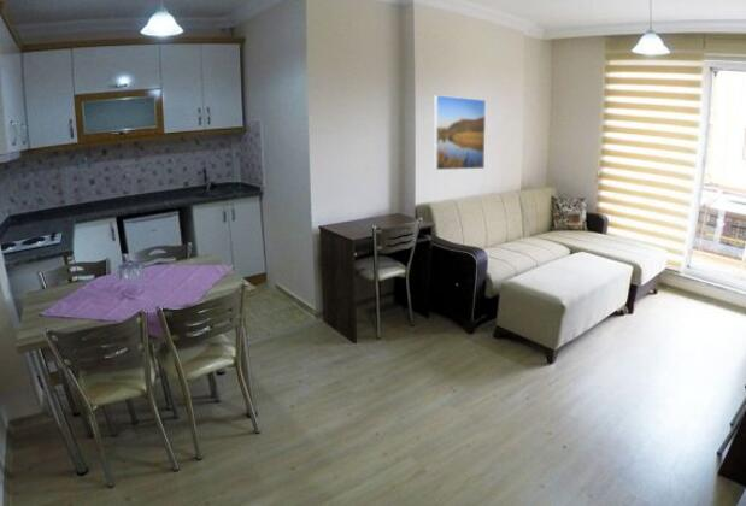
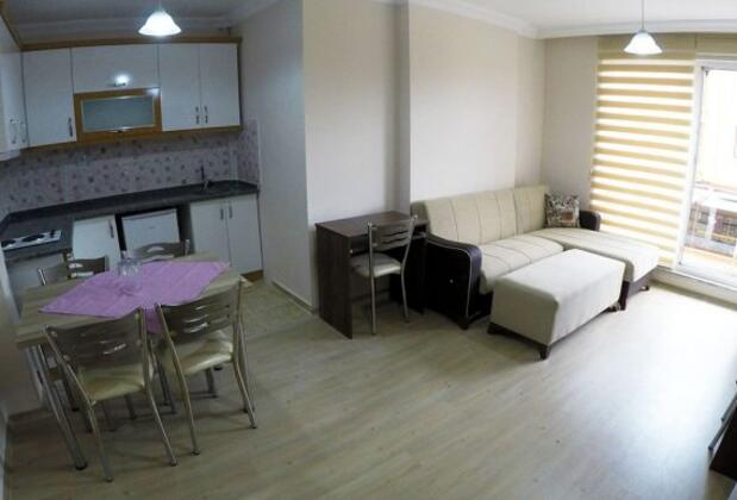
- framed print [433,94,487,171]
